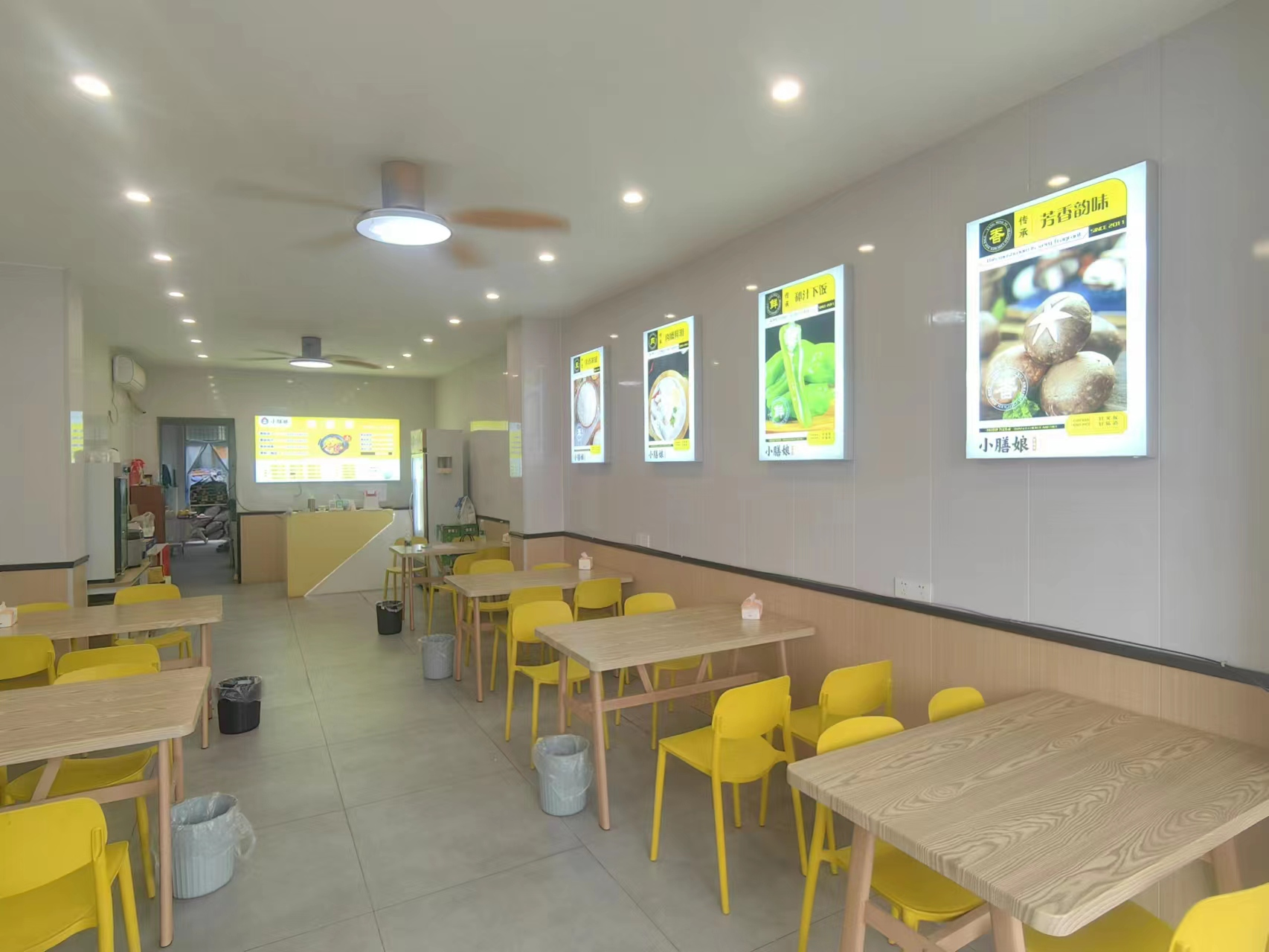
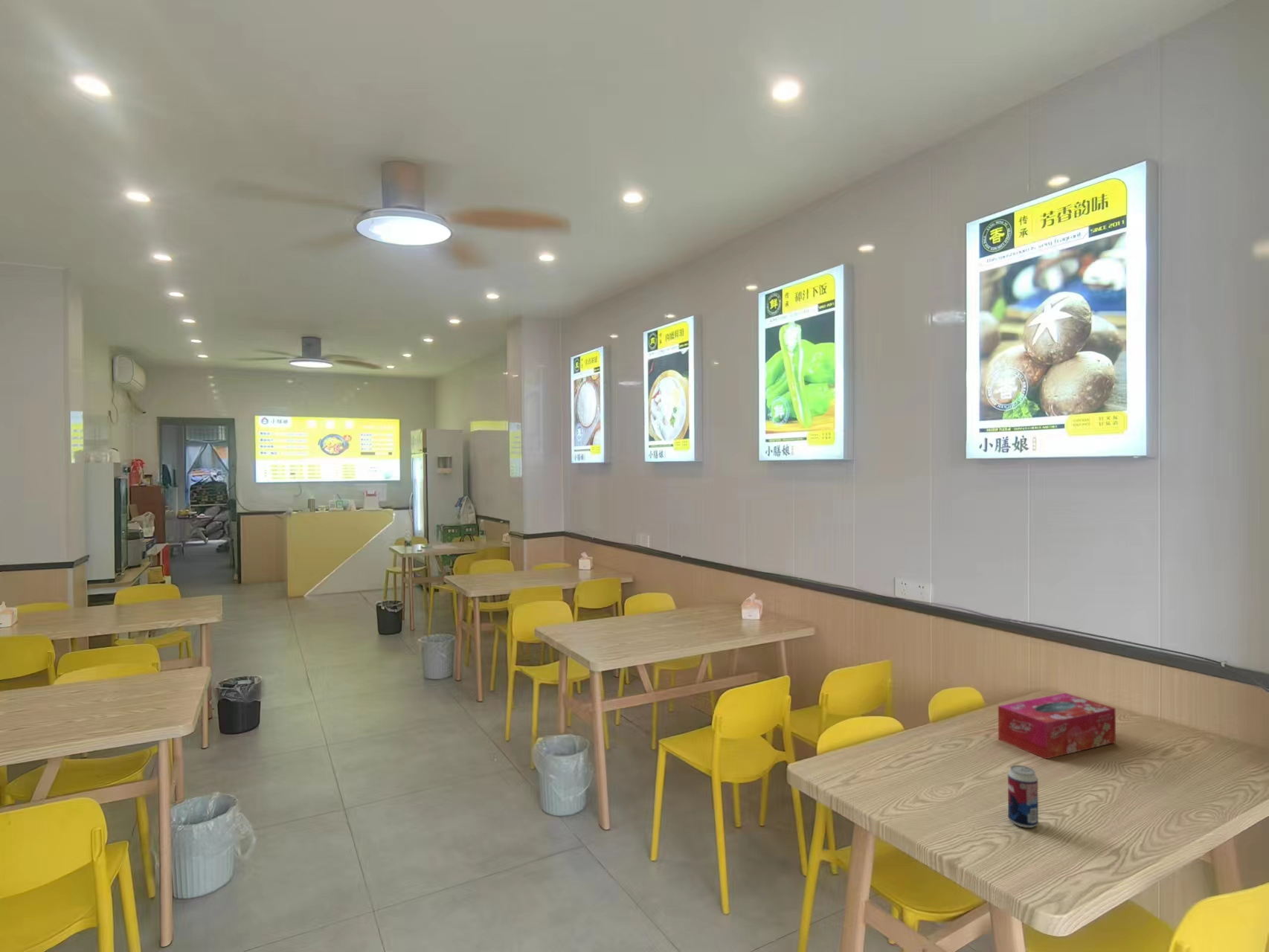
+ tissue box [997,692,1117,759]
+ beverage can [1007,765,1039,829]
